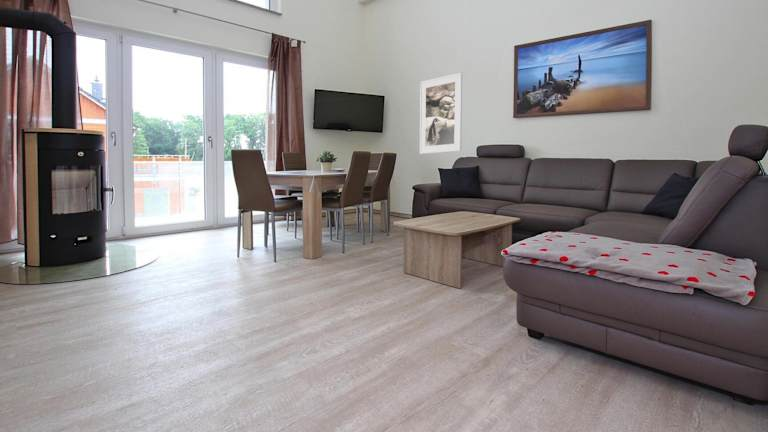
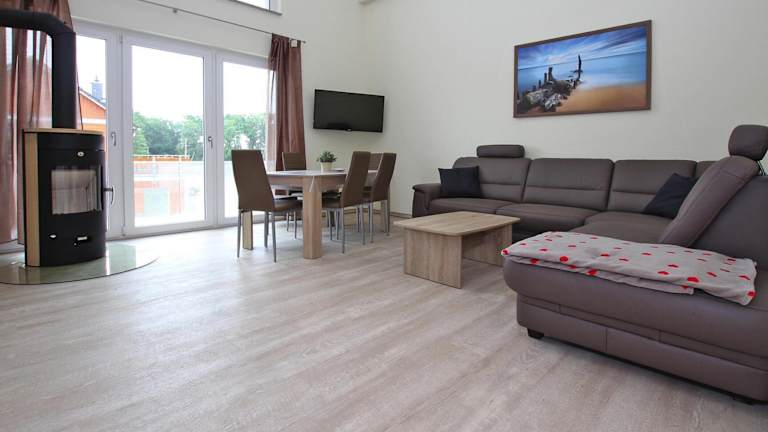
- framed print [419,72,463,155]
